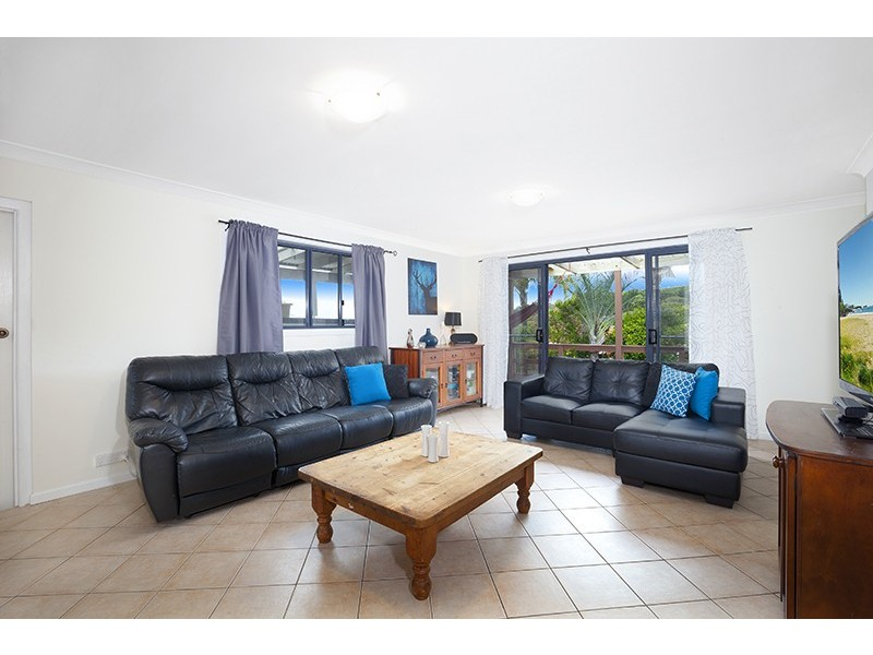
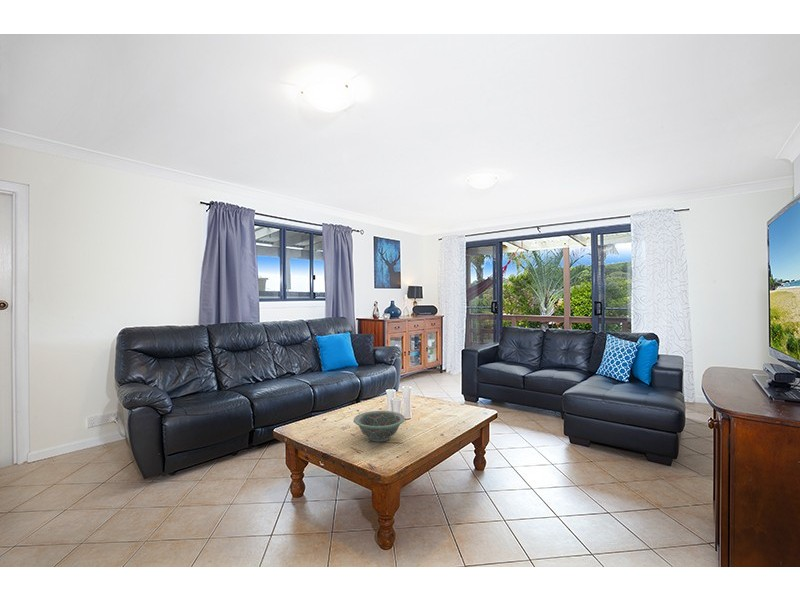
+ decorative bowl [353,410,406,443]
